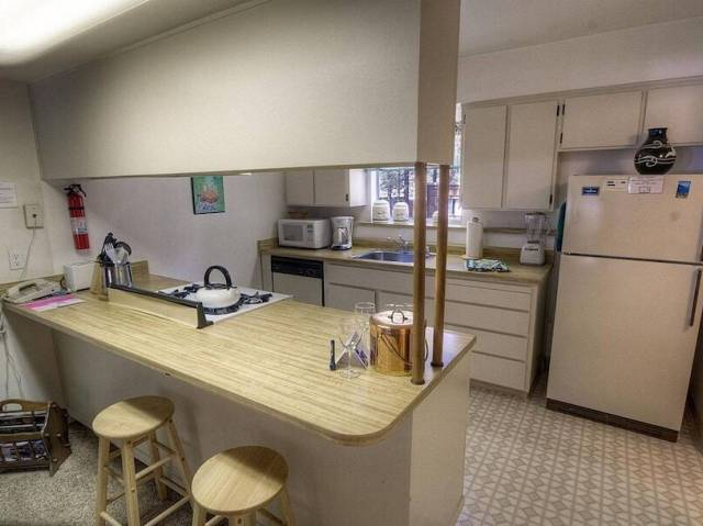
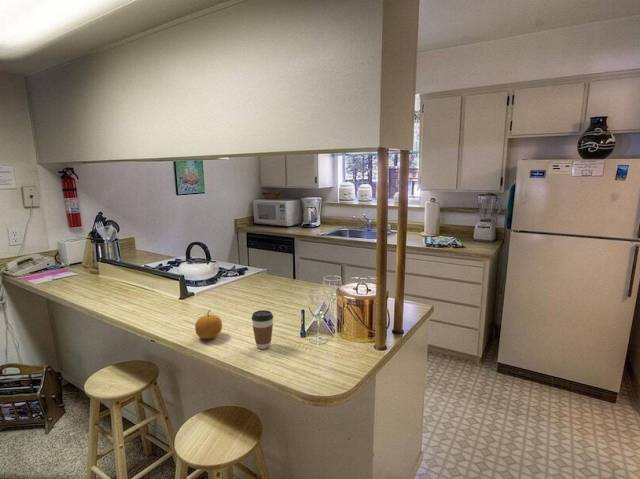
+ coffee cup [251,309,274,350]
+ fruit [194,309,223,340]
